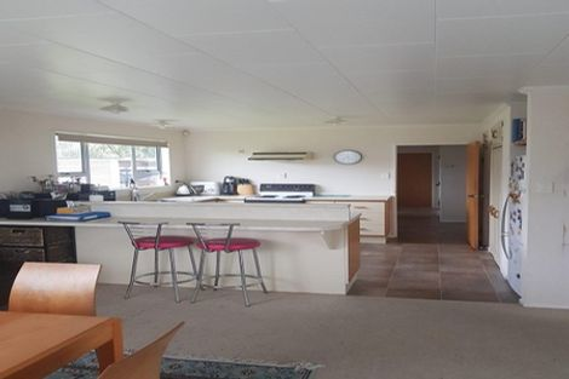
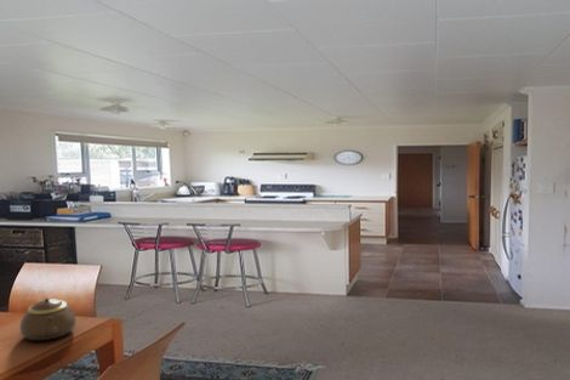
+ teapot [18,296,78,341]
